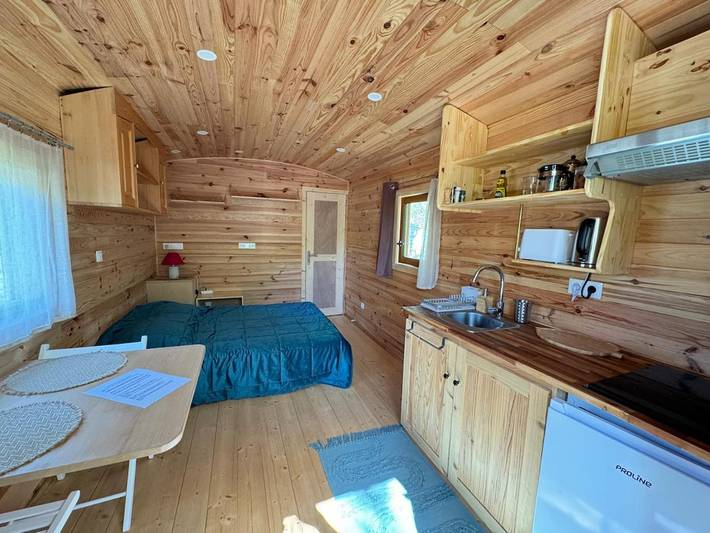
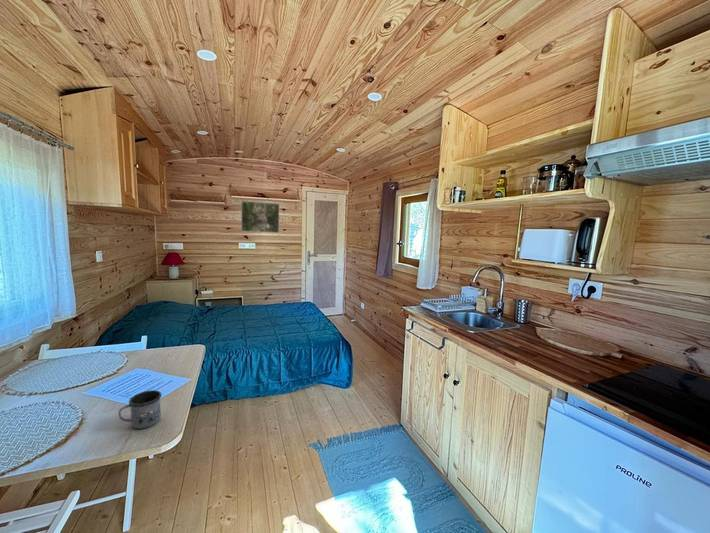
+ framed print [240,200,280,234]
+ mug [117,389,162,430]
